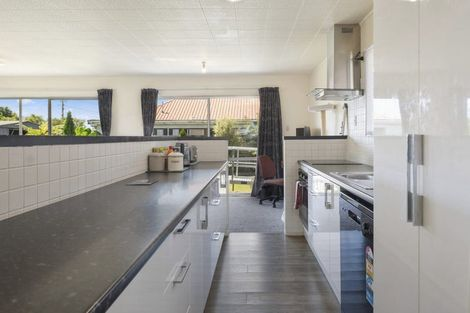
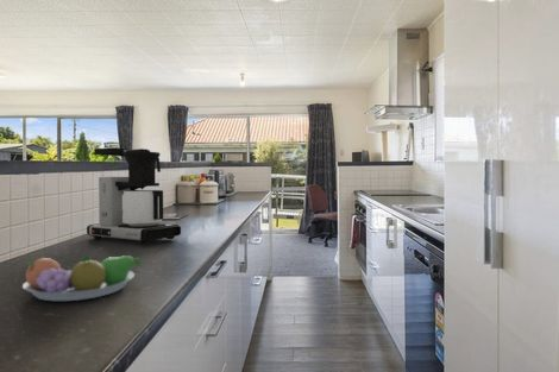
+ fruit bowl [21,254,142,302]
+ coffee maker [86,146,182,245]
